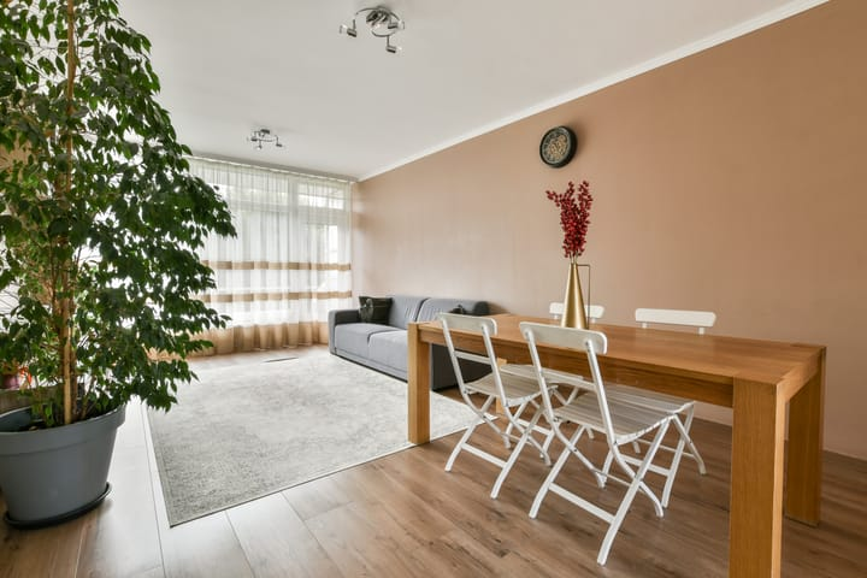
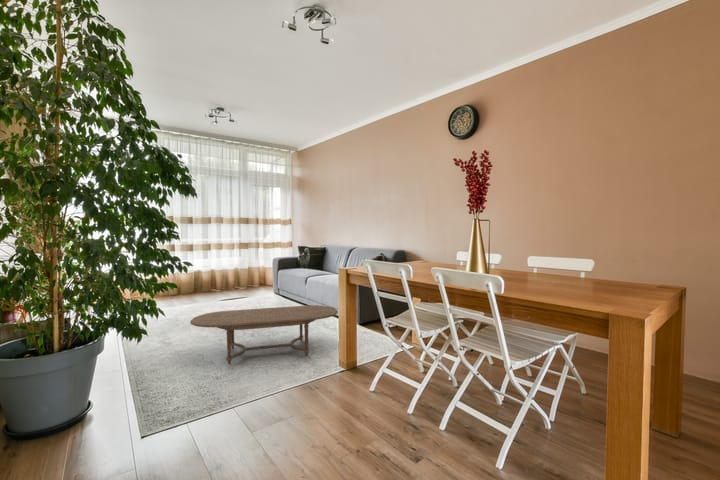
+ coffee table [189,304,339,365]
